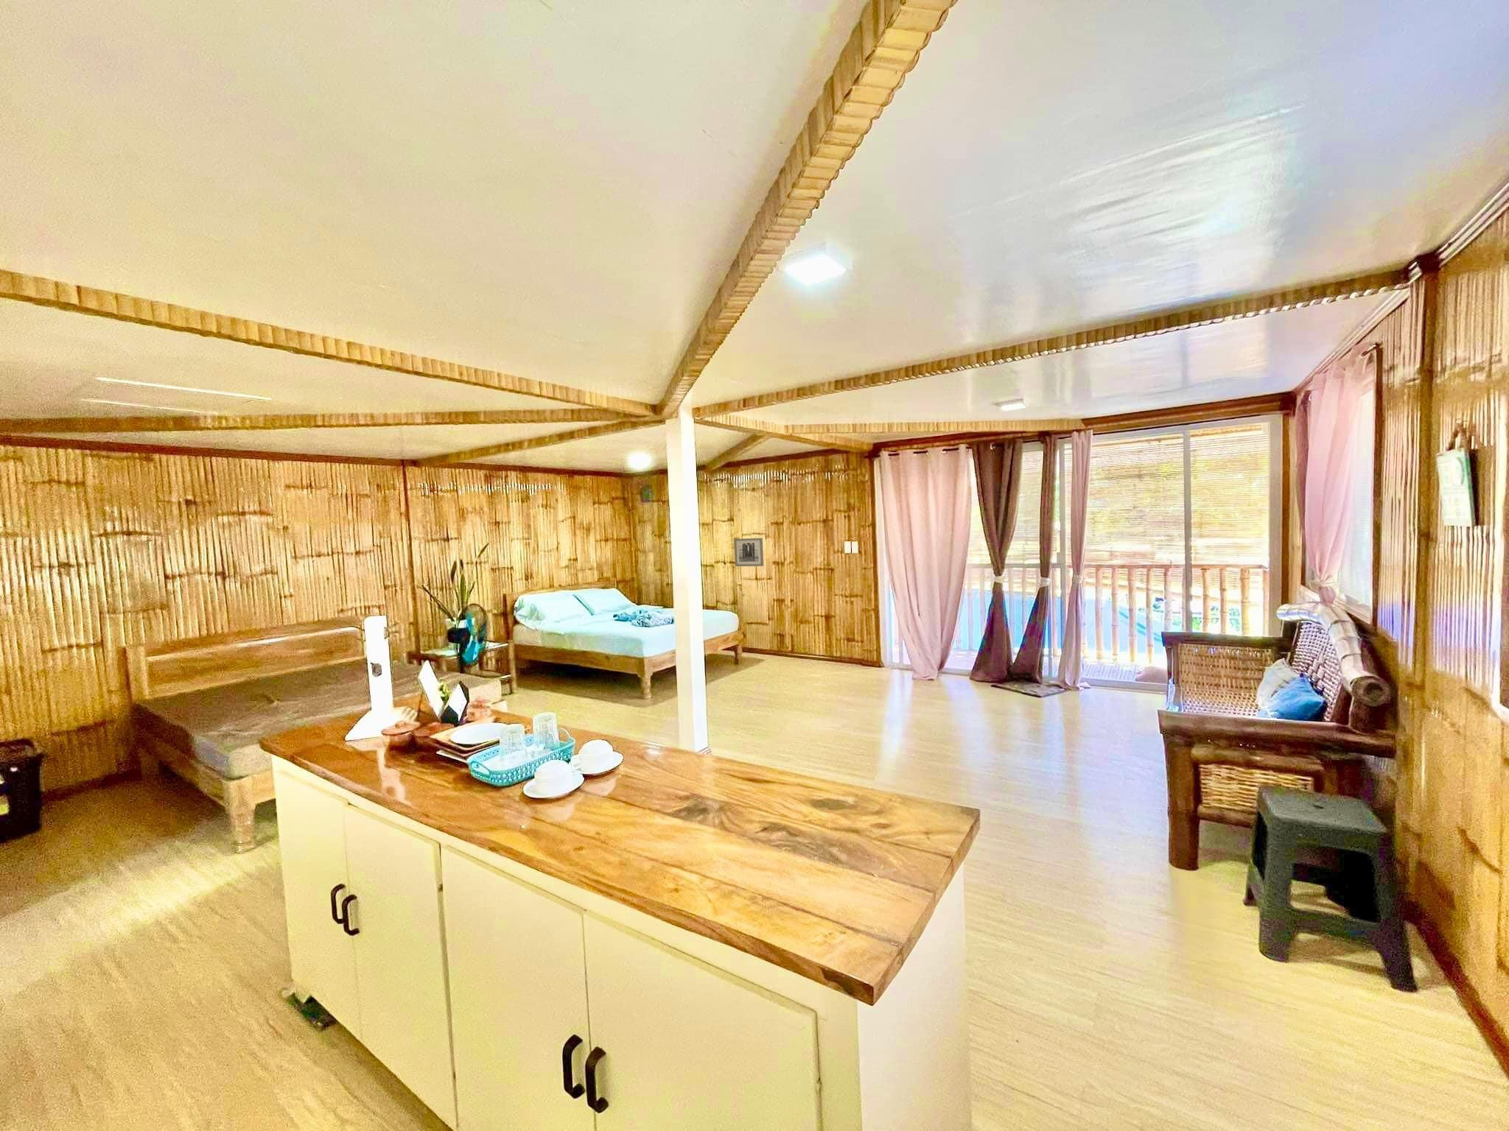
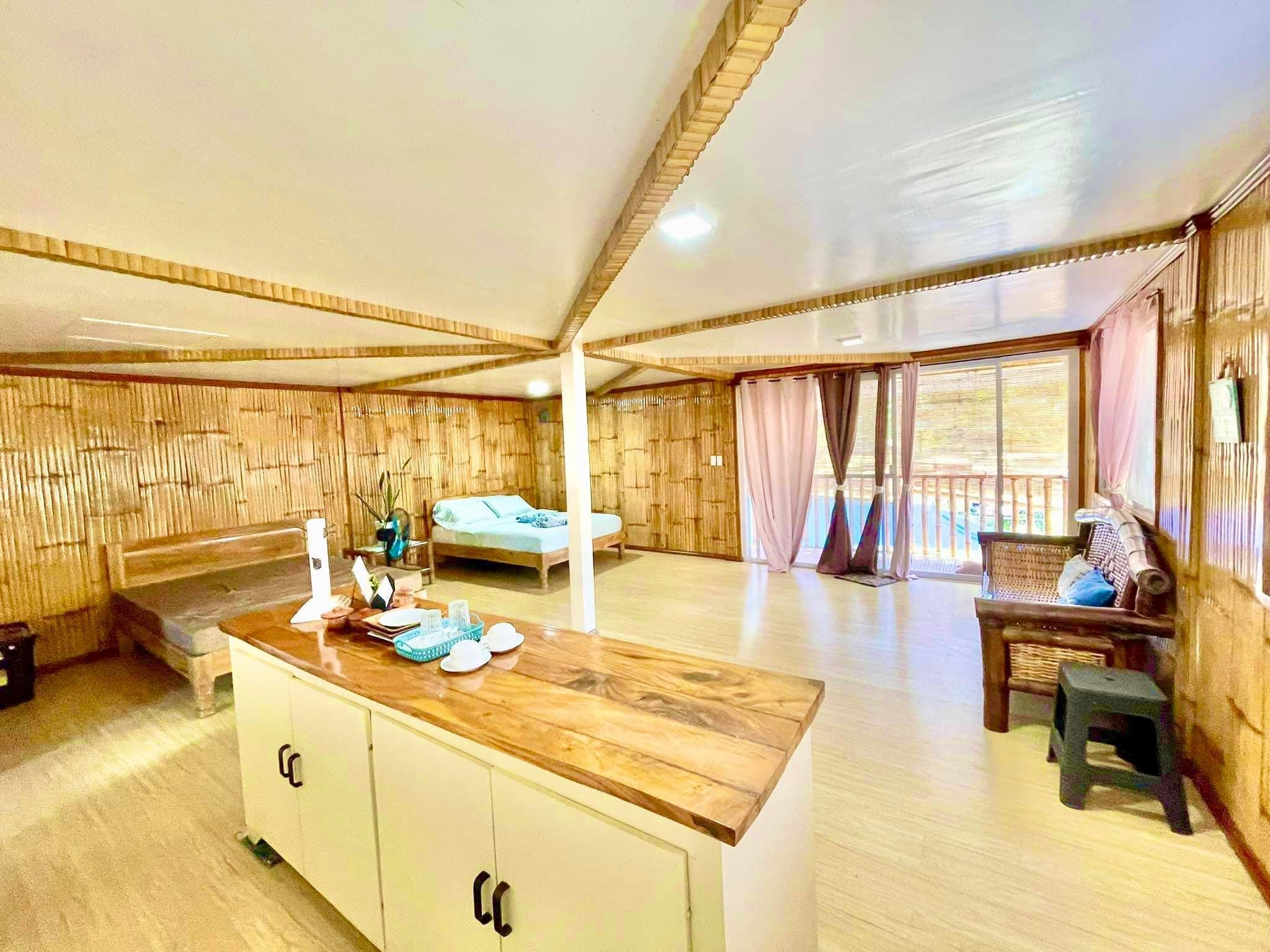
- wall art [733,537,764,567]
